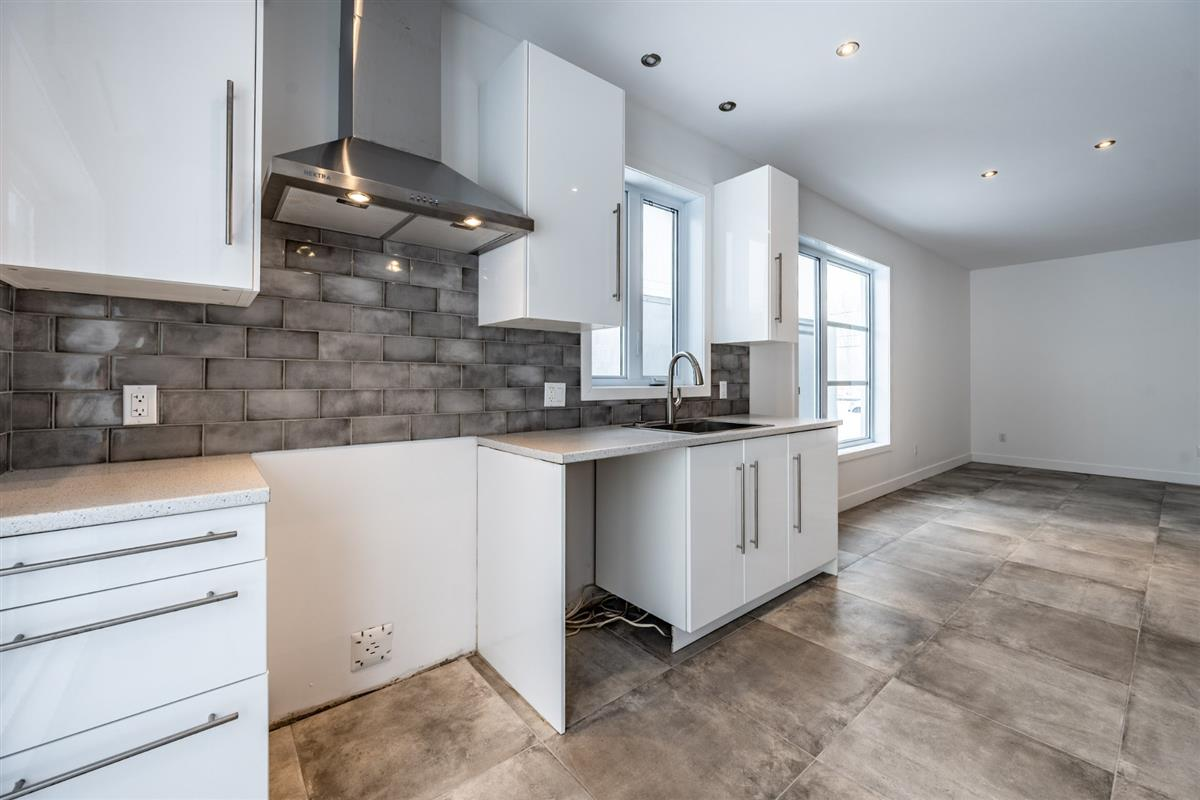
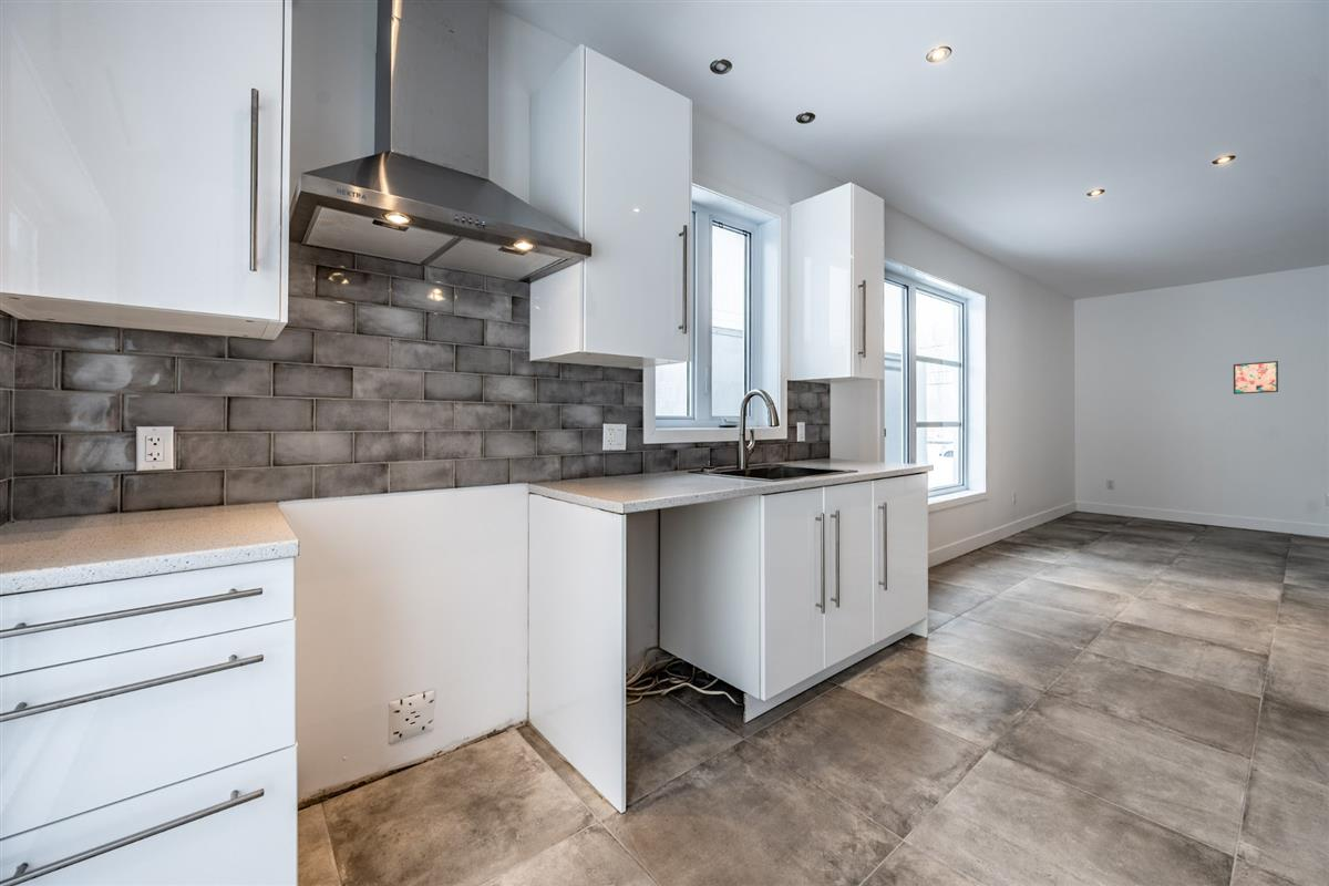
+ wall art [1233,360,1279,395]
